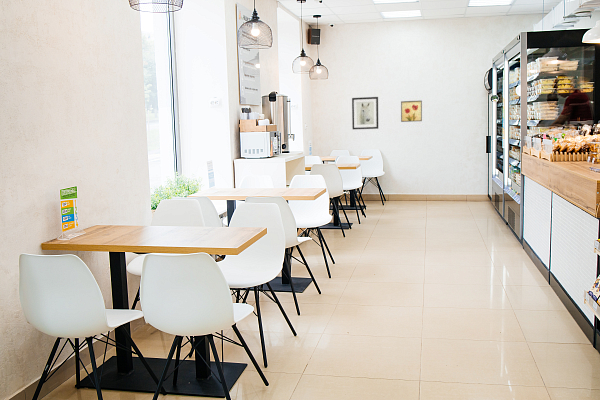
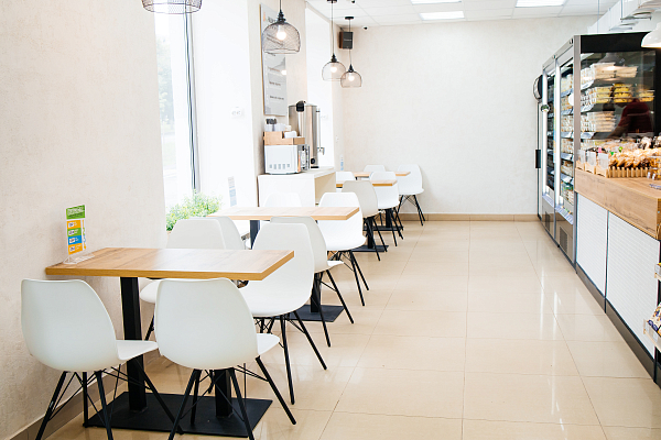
- wall art [351,96,379,130]
- wall art [400,100,423,123]
